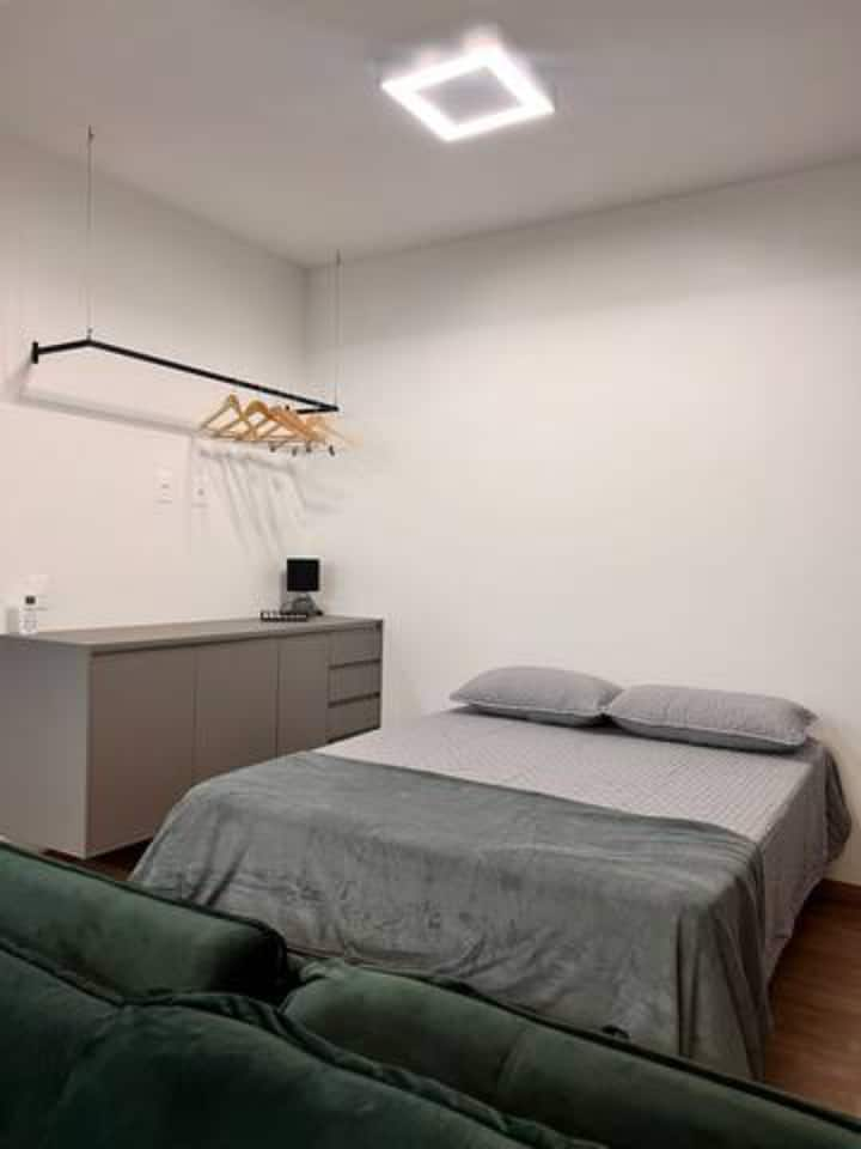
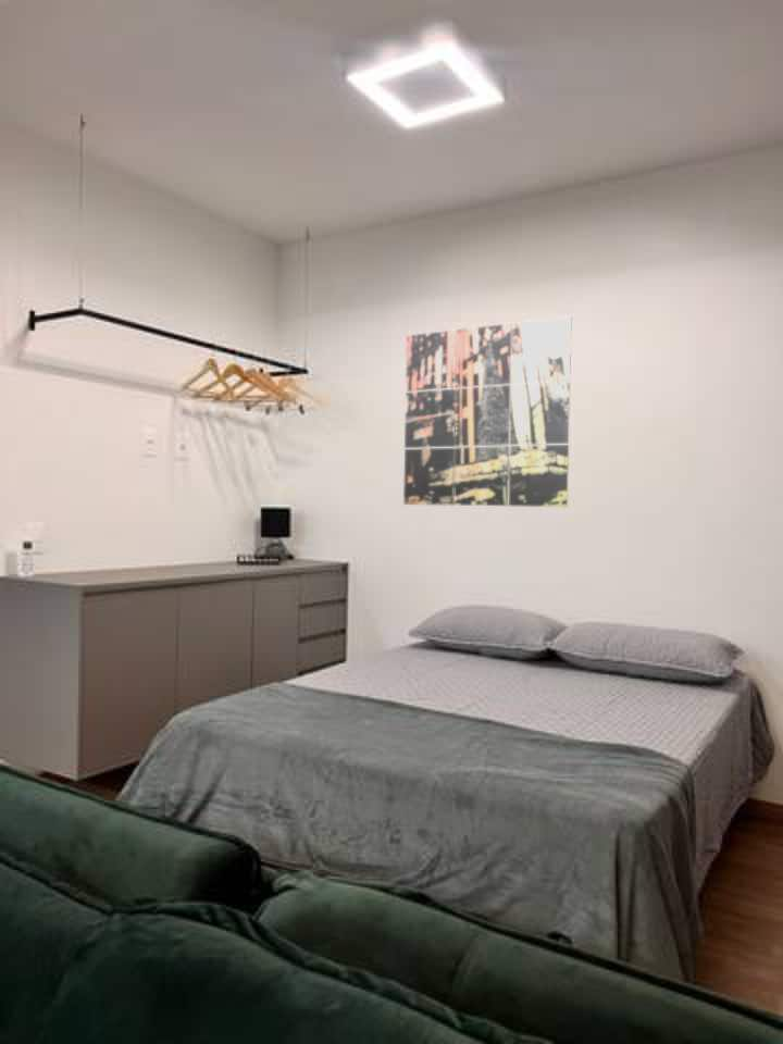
+ wall art [402,315,572,508]
